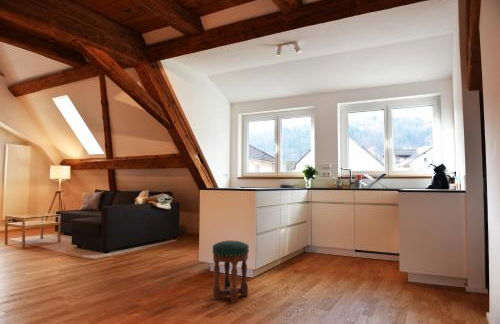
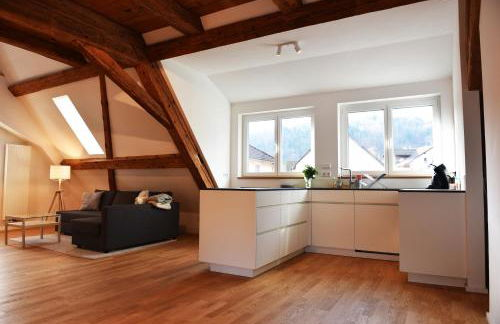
- stool [211,239,250,304]
